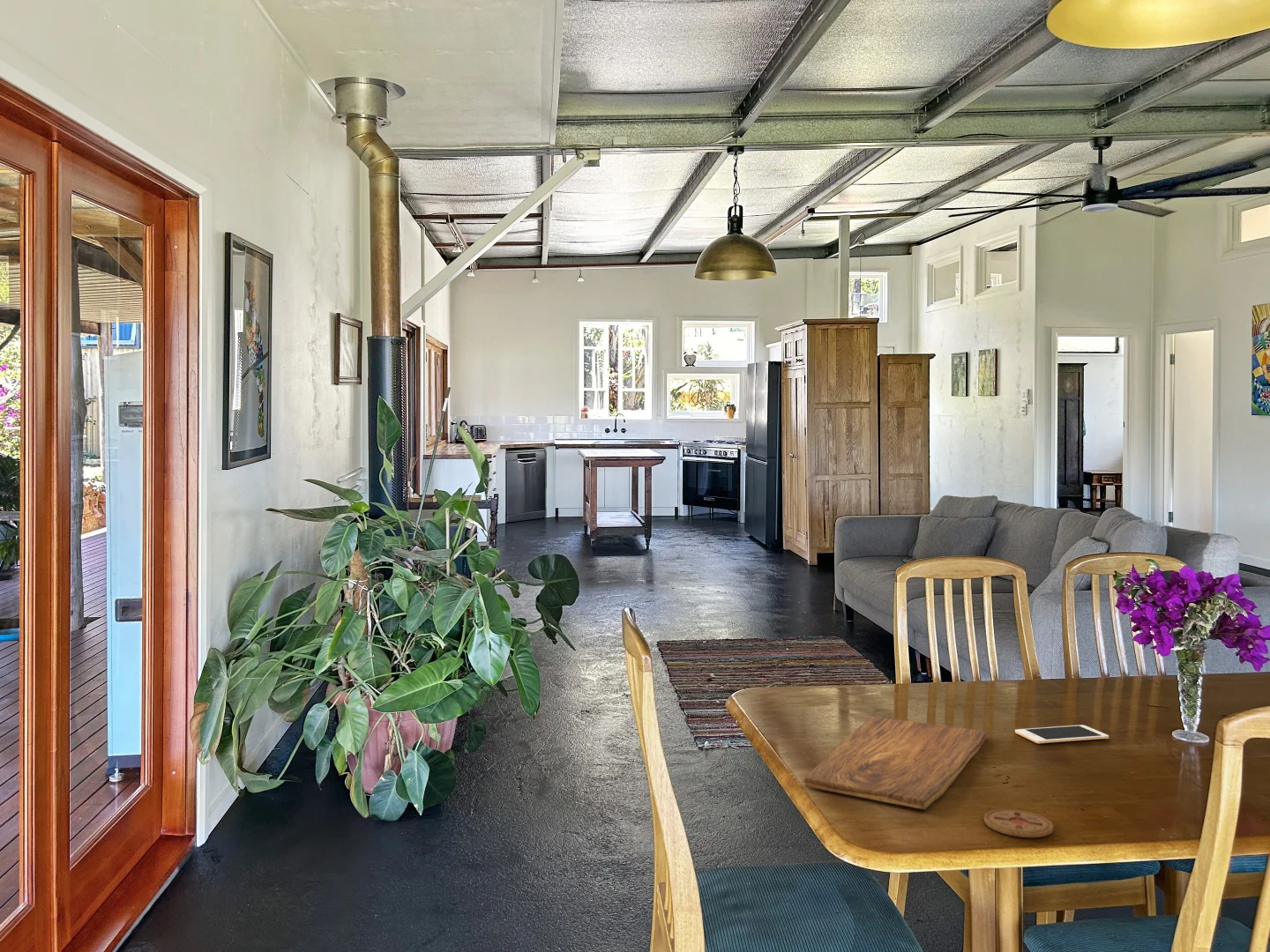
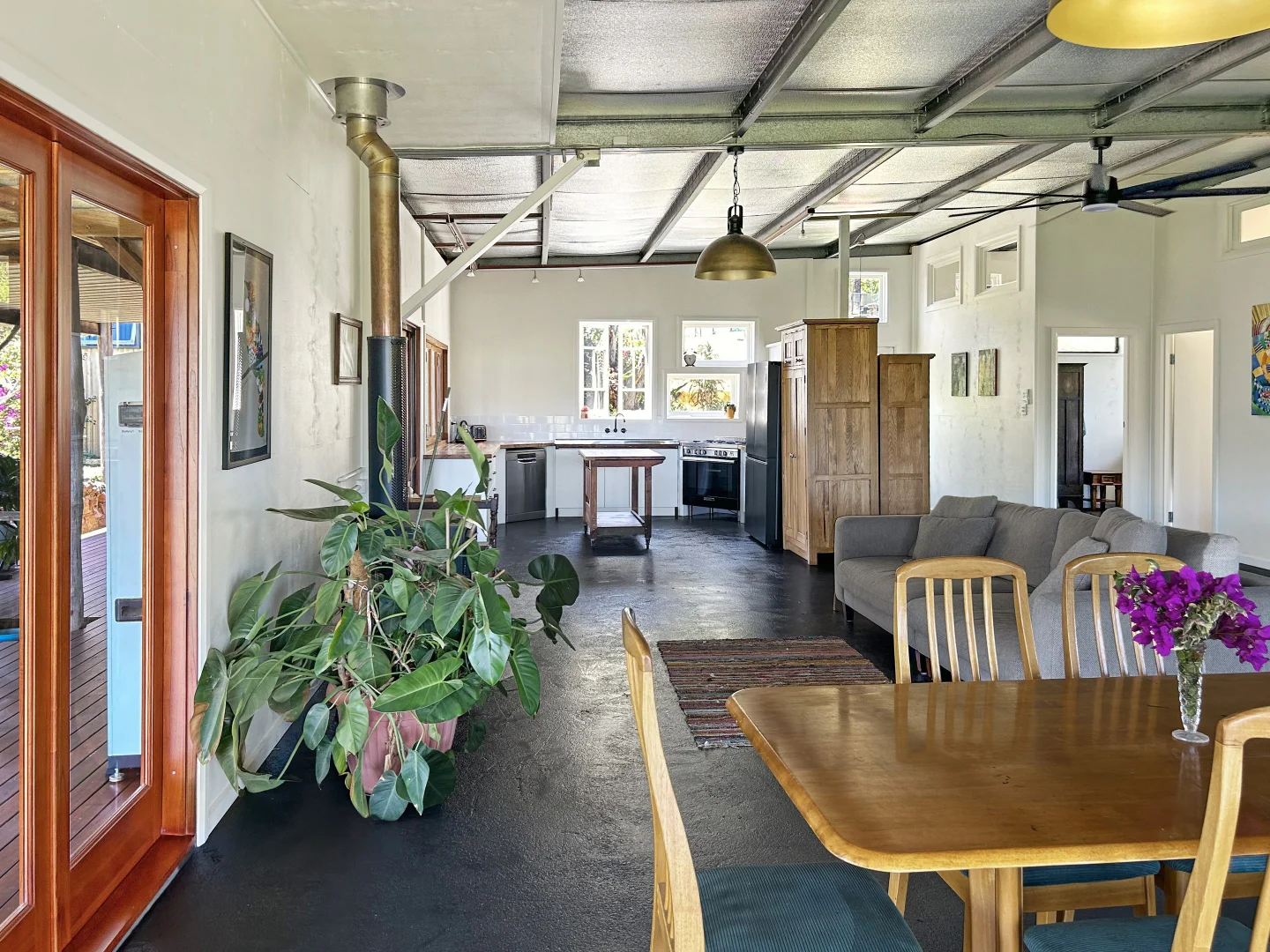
- cell phone [1014,725,1109,744]
- cutting board [803,715,988,810]
- coaster [983,808,1054,838]
